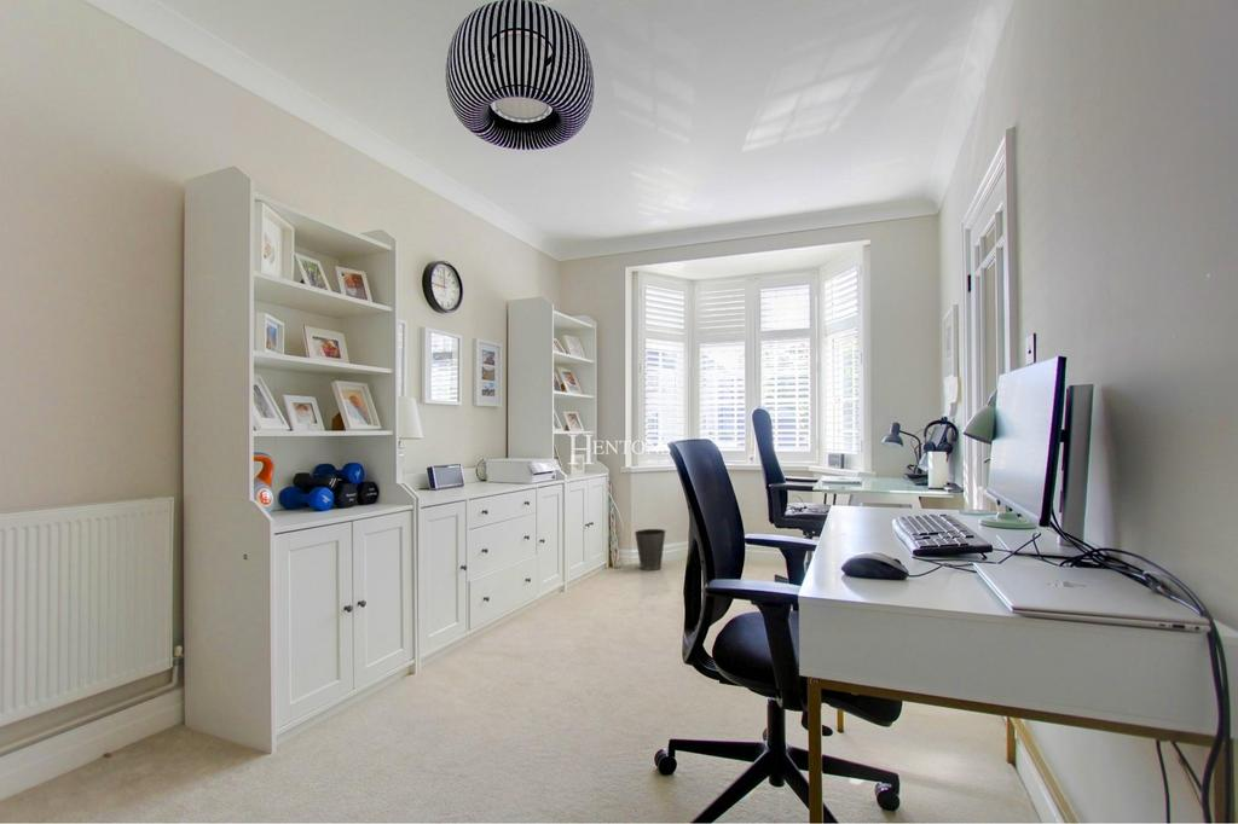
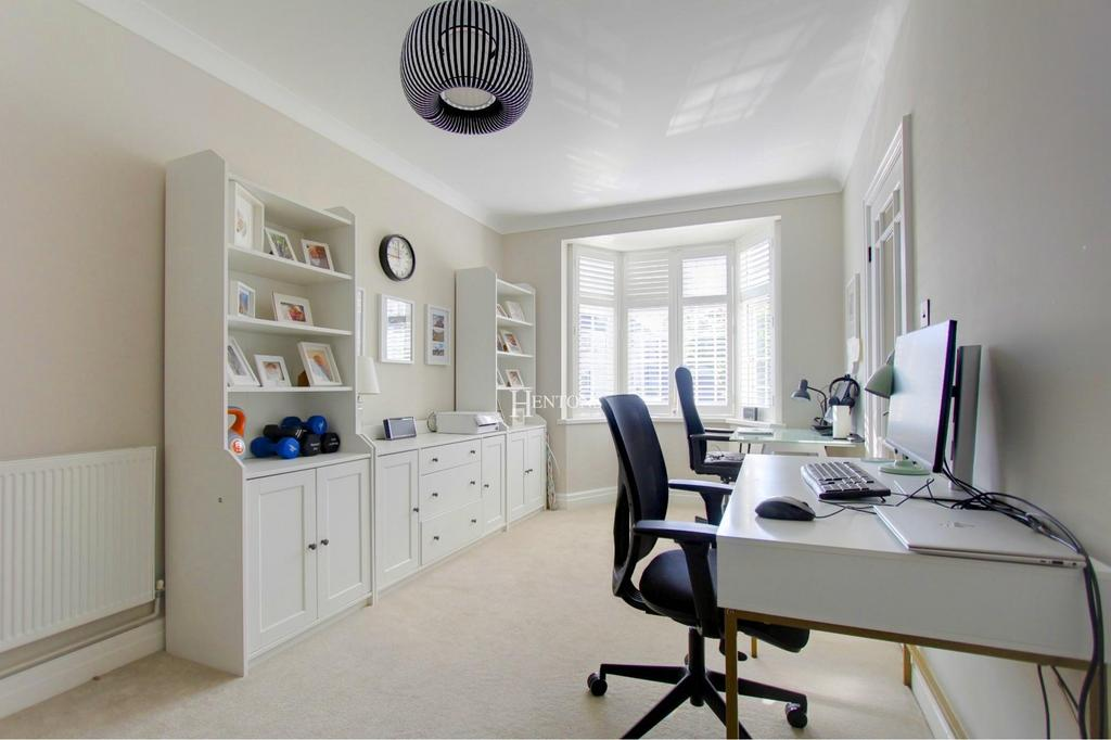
- waste basket [634,528,666,571]
